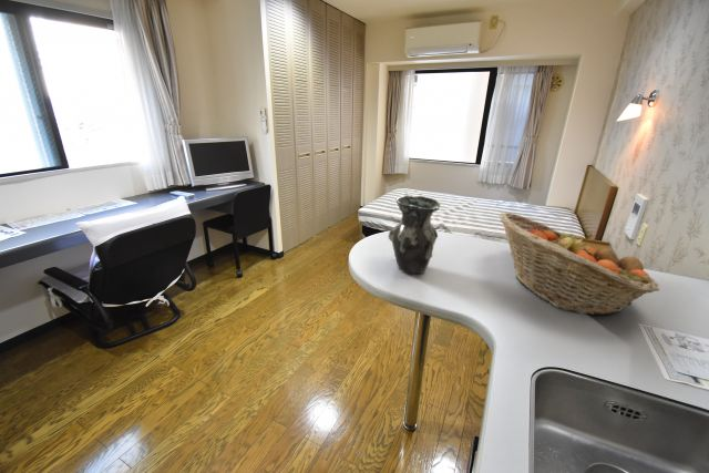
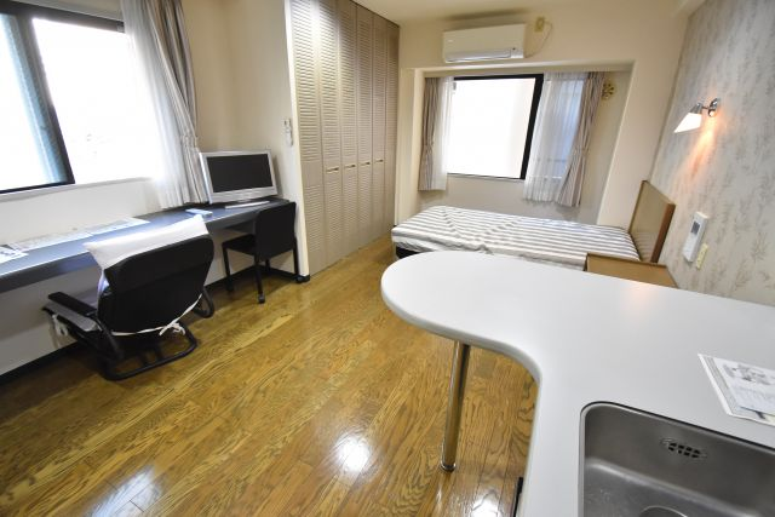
- fruit basket [497,212,661,317]
- vase [388,194,441,275]
